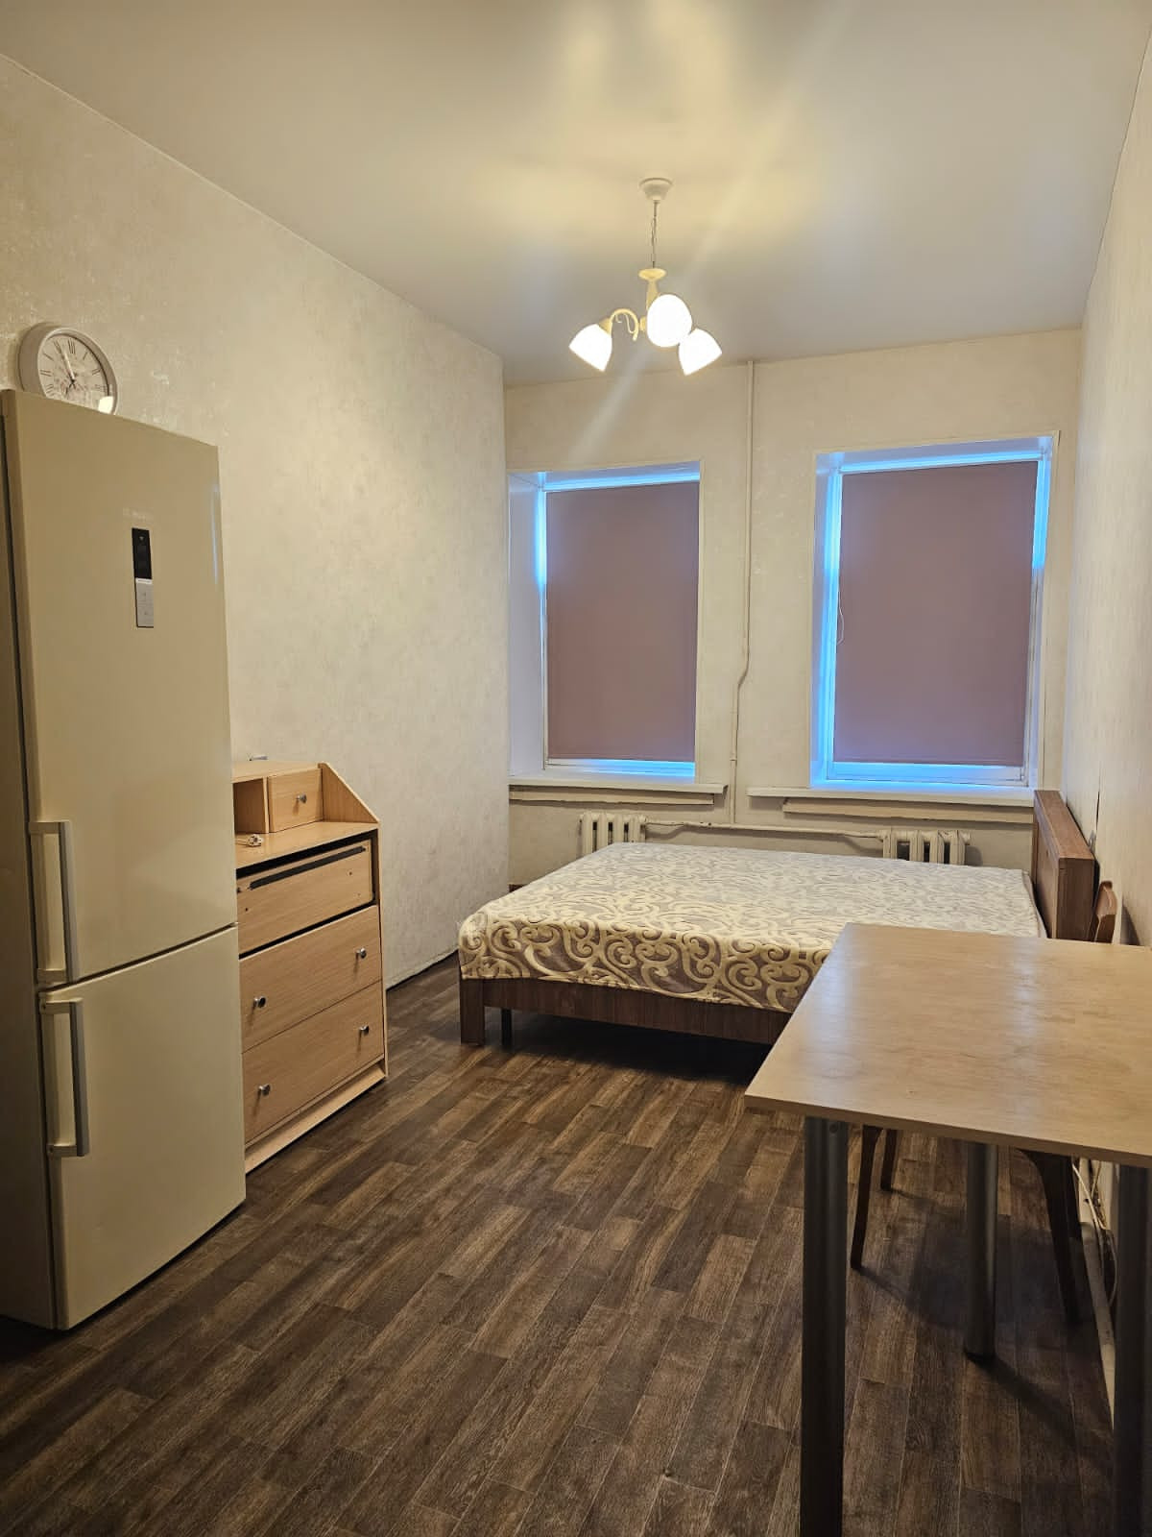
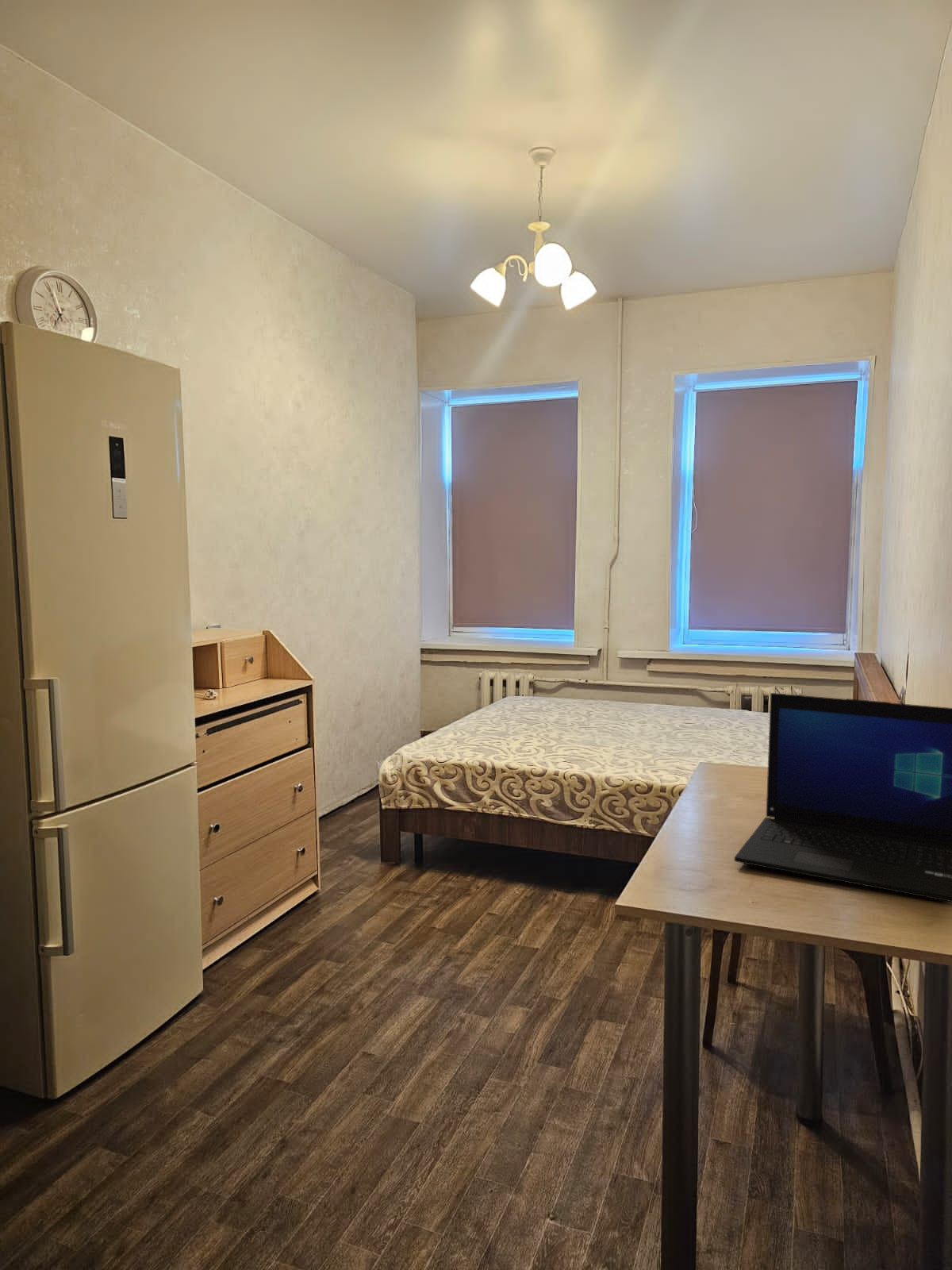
+ laptop [733,692,952,902]
